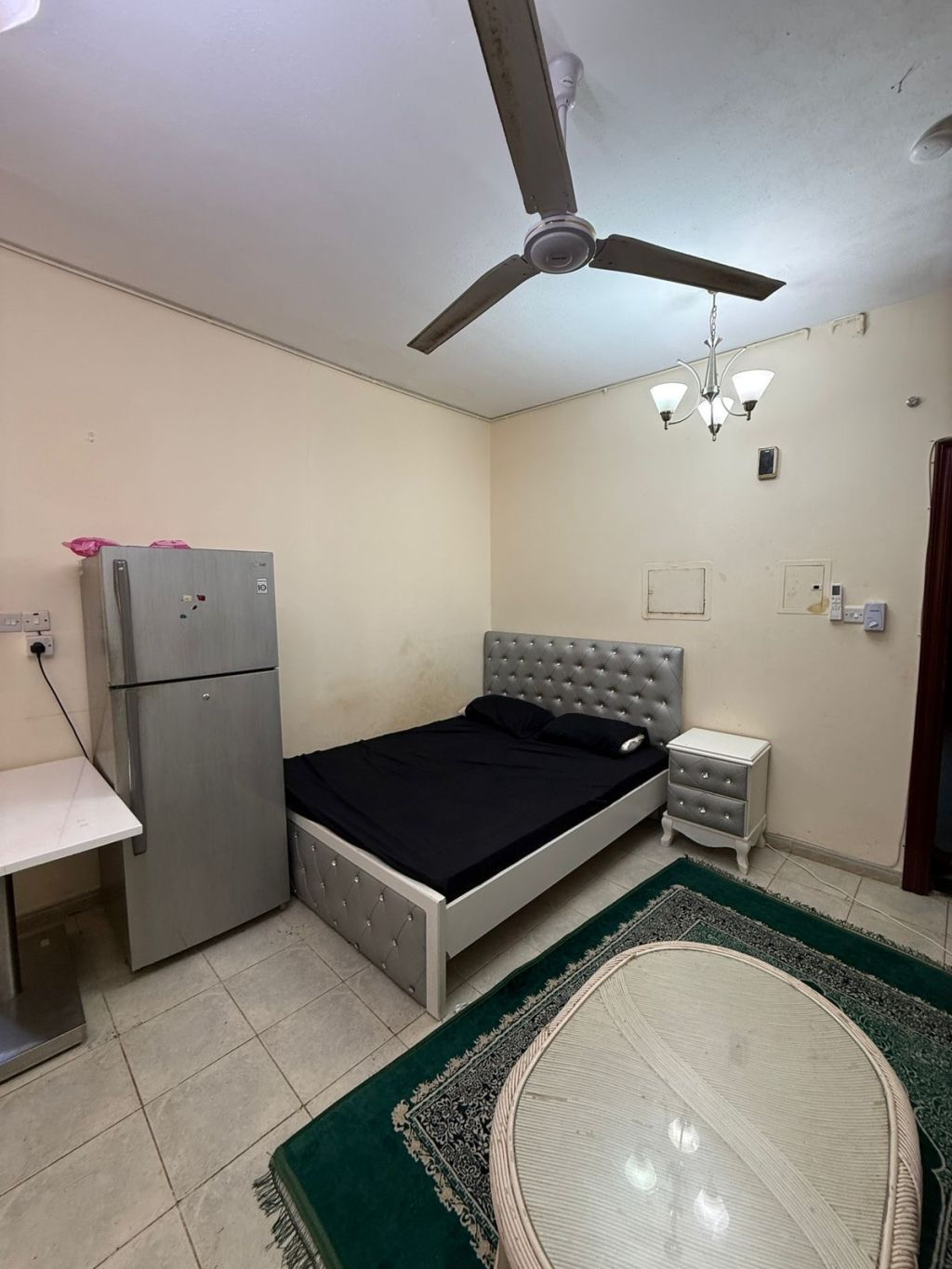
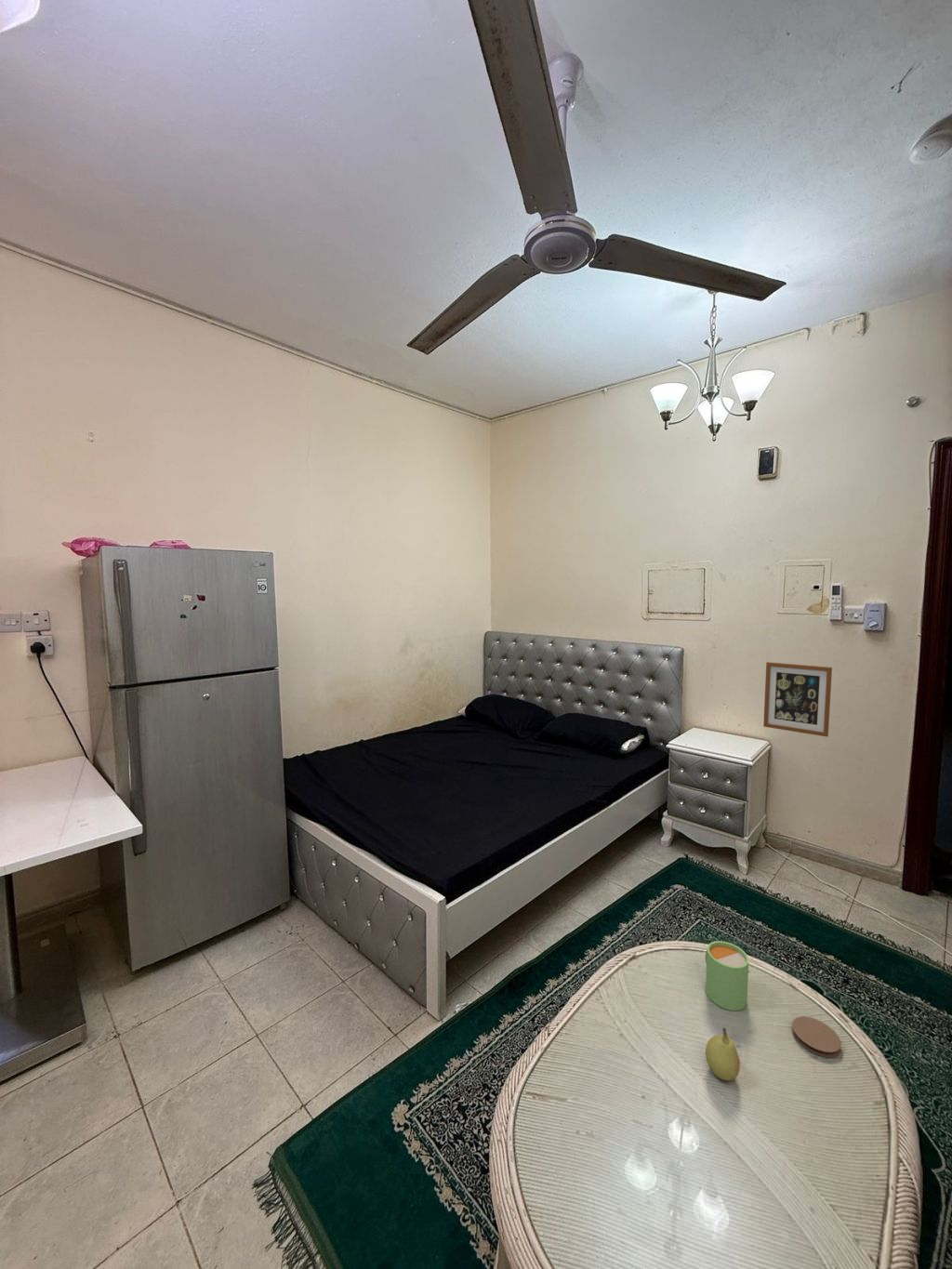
+ coaster [791,1015,842,1059]
+ mug [705,940,750,1011]
+ fruit [705,1026,741,1082]
+ wall art [762,661,833,737]
